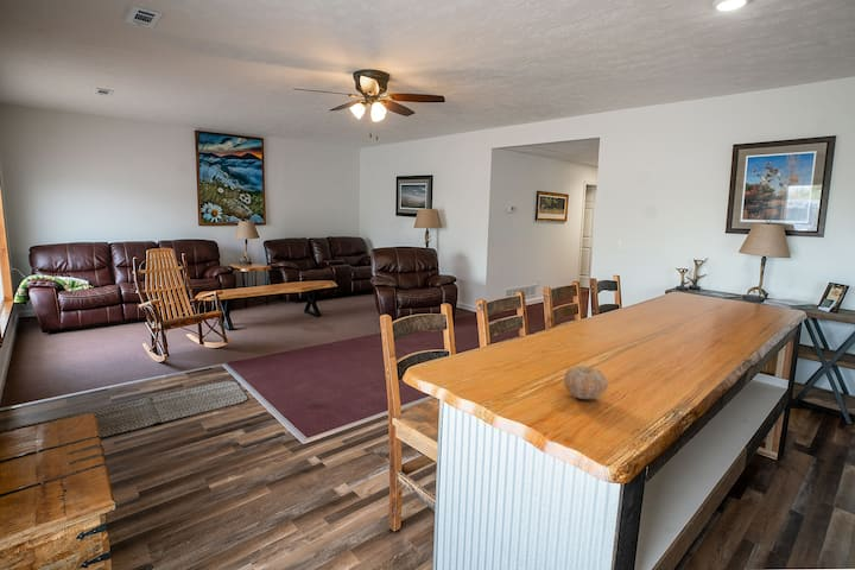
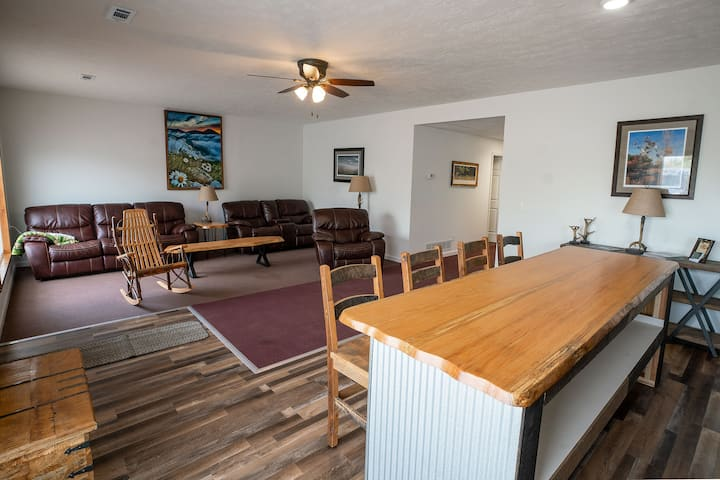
- fruit [563,365,609,400]
